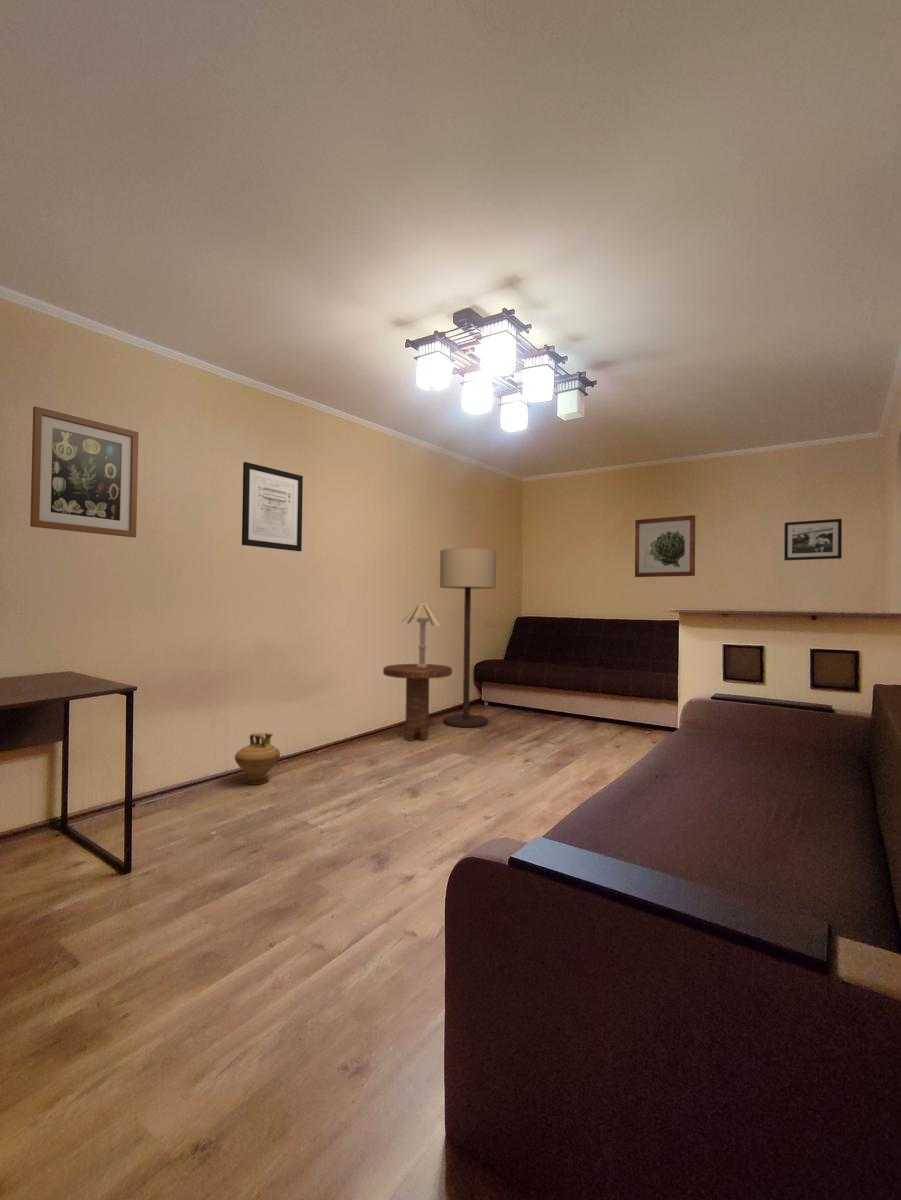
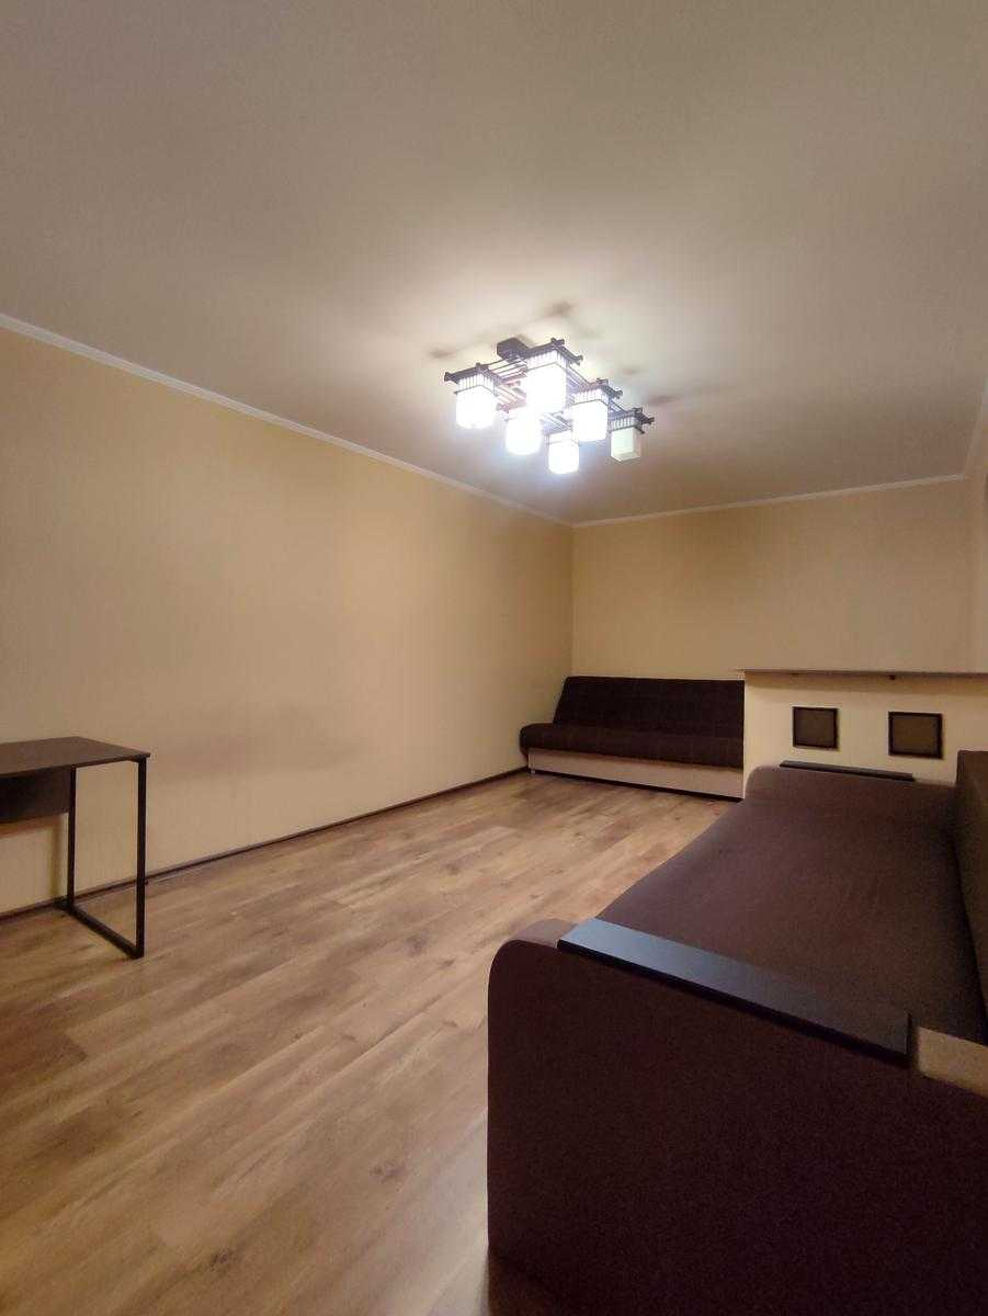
- table lamp [401,602,445,669]
- picture frame [783,518,843,561]
- wall art [241,461,304,552]
- side table [382,663,453,742]
- ceramic jug [234,732,281,786]
- floor lamp [439,547,497,728]
- wall art [634,514,696,578]
- wall art [29,405,139,539]
